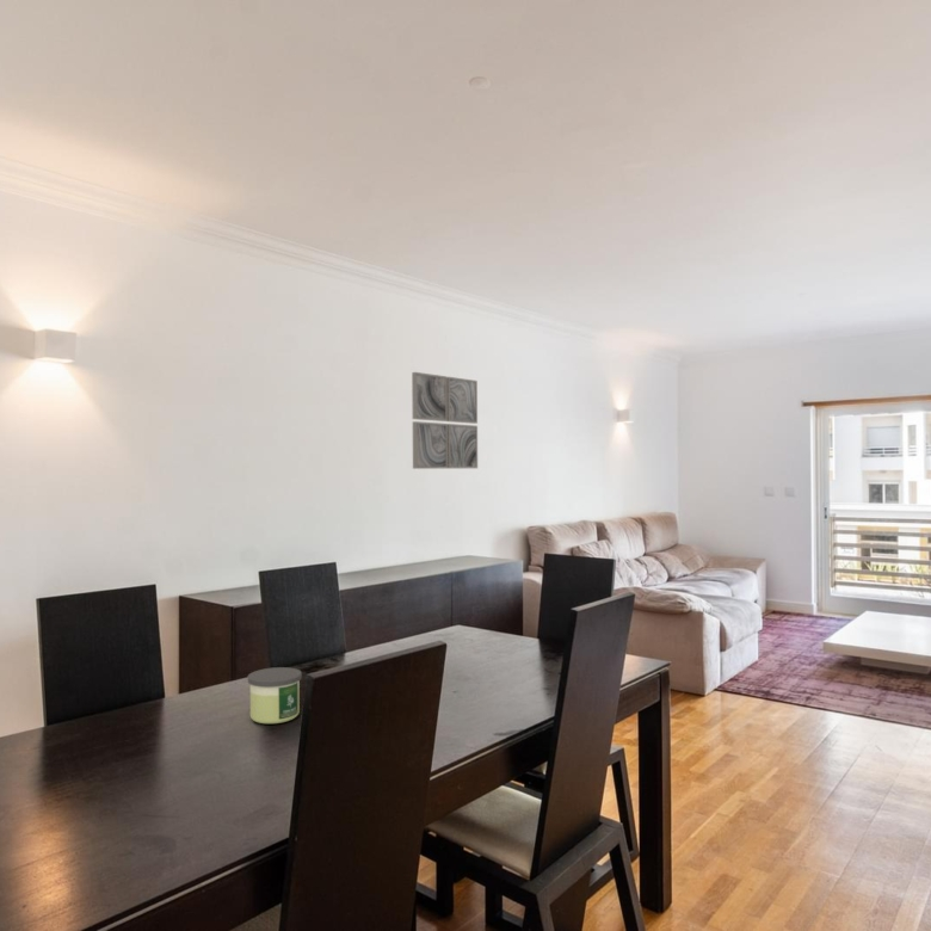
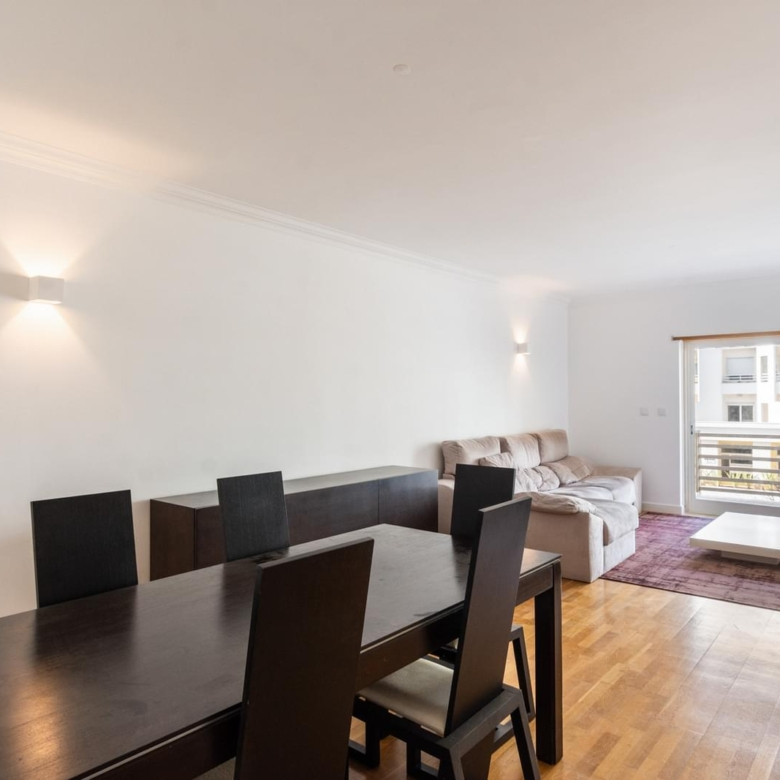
- wall art [411,371,479,470]
- candle [247,666,303,725]
